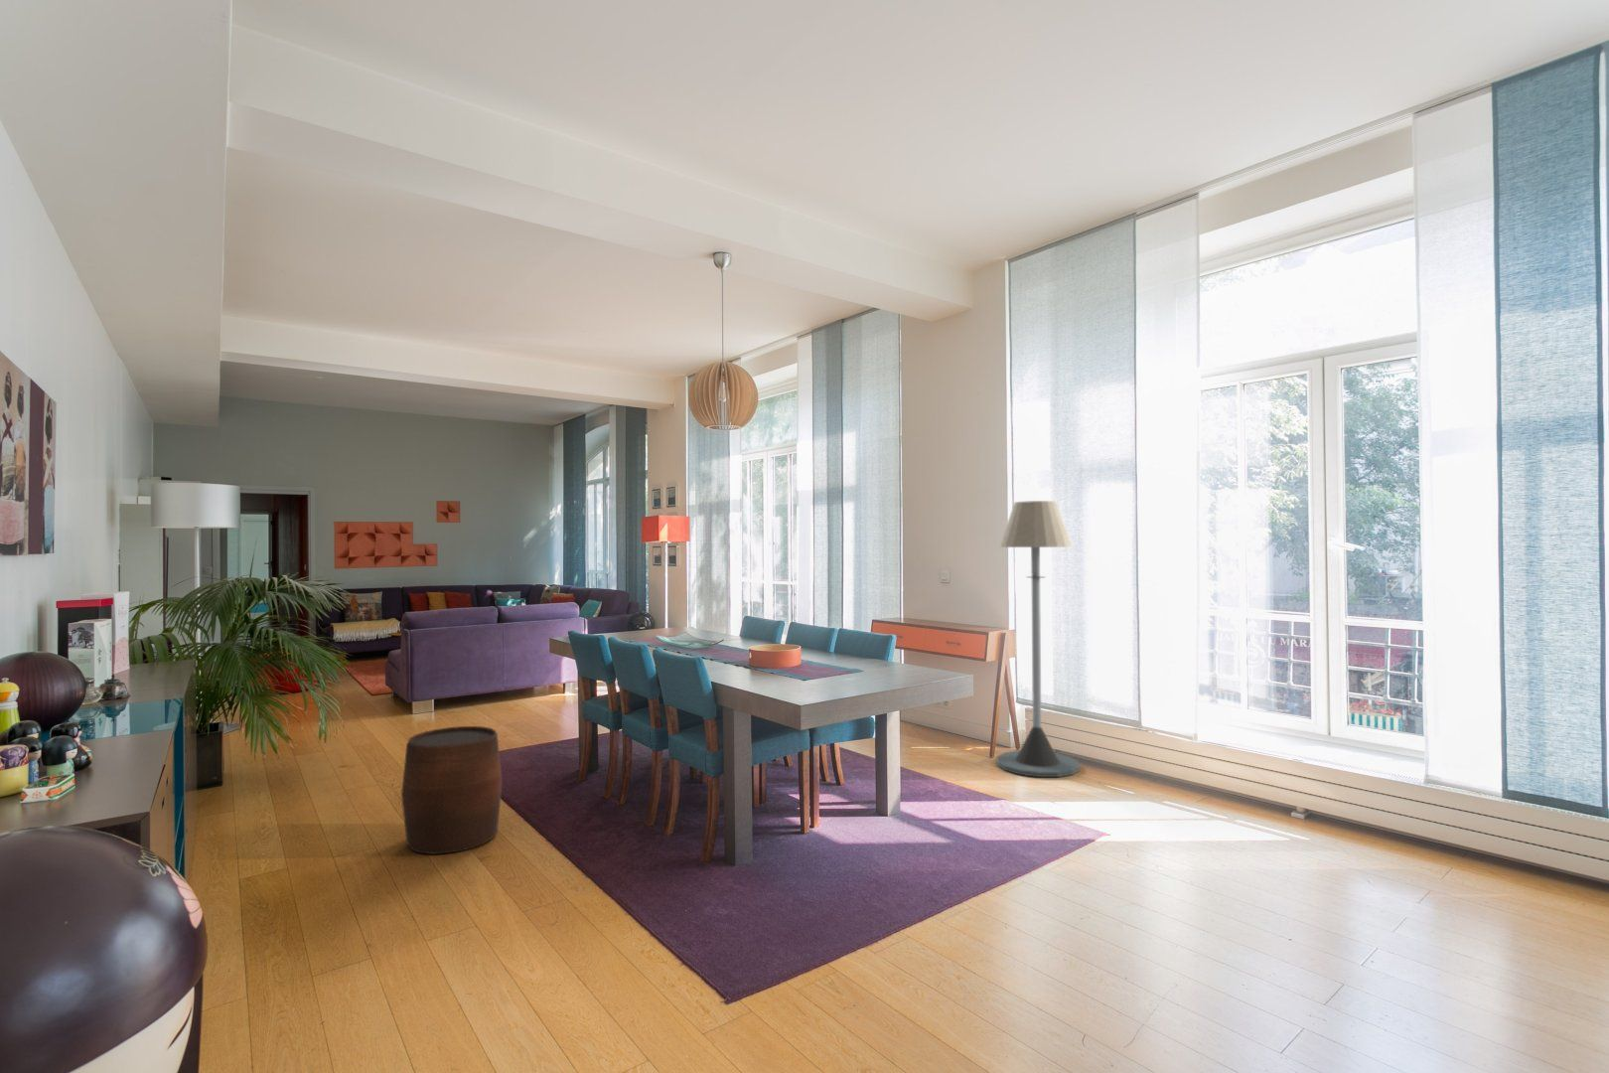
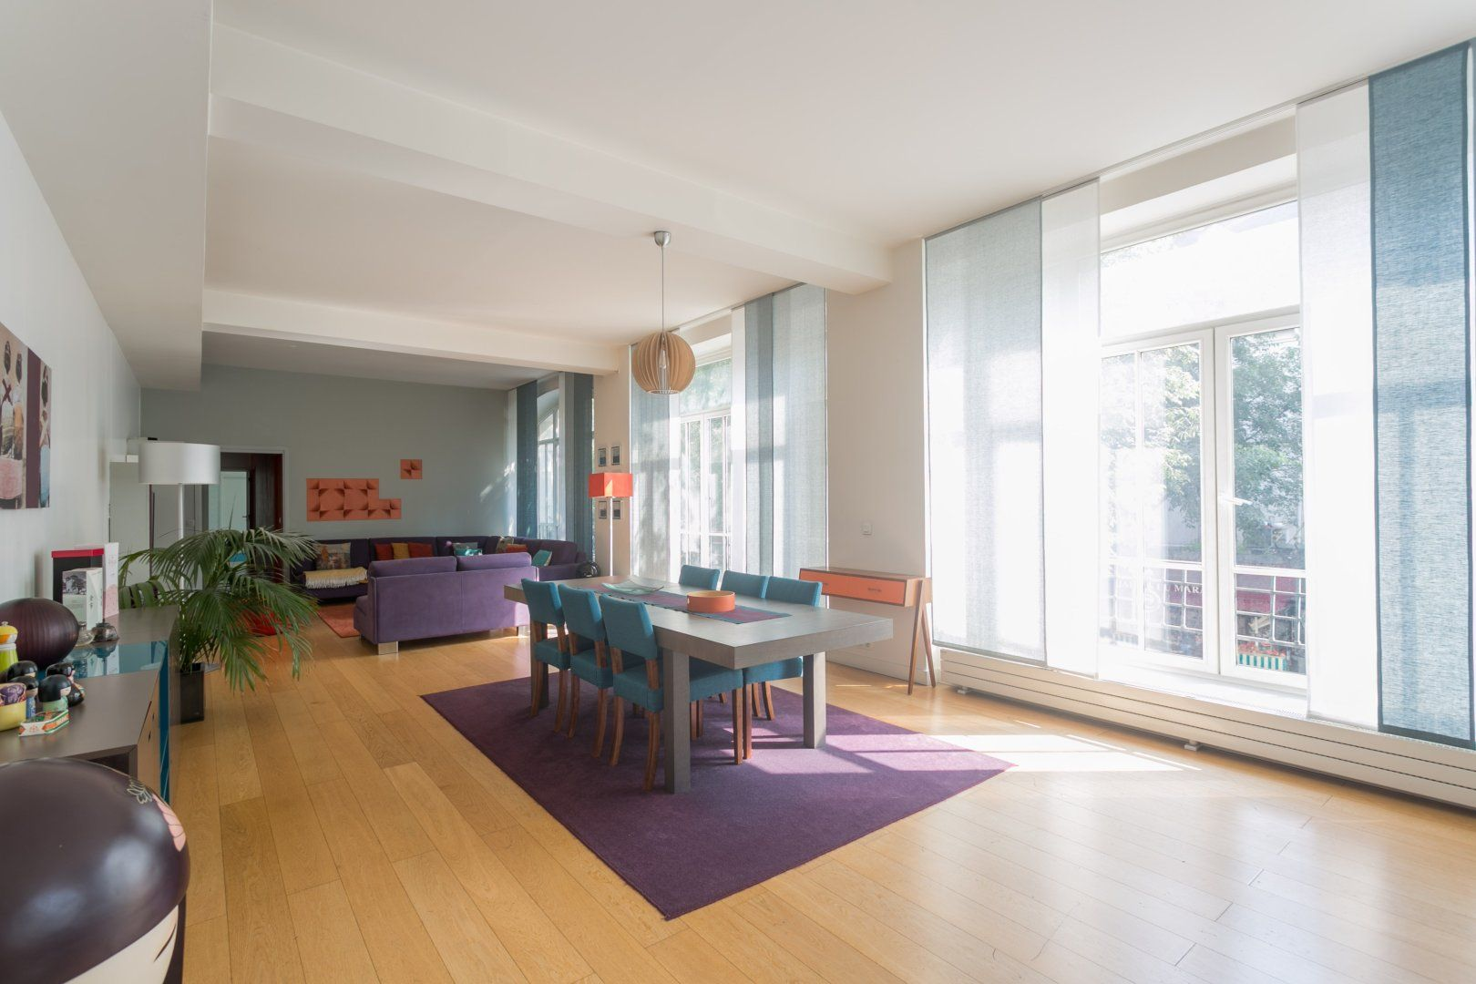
- stool [400,726,504,855]
- floor lamp [996,499,1081,778]
